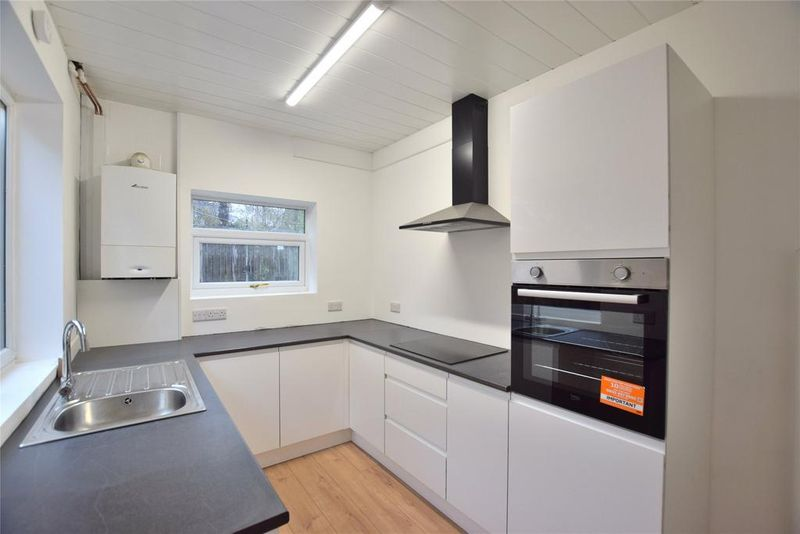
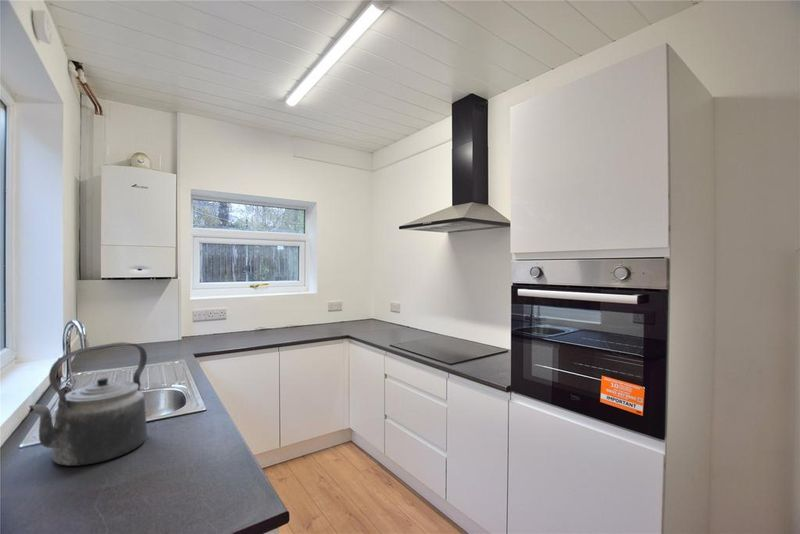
+ kettle [28,341,148,467]
